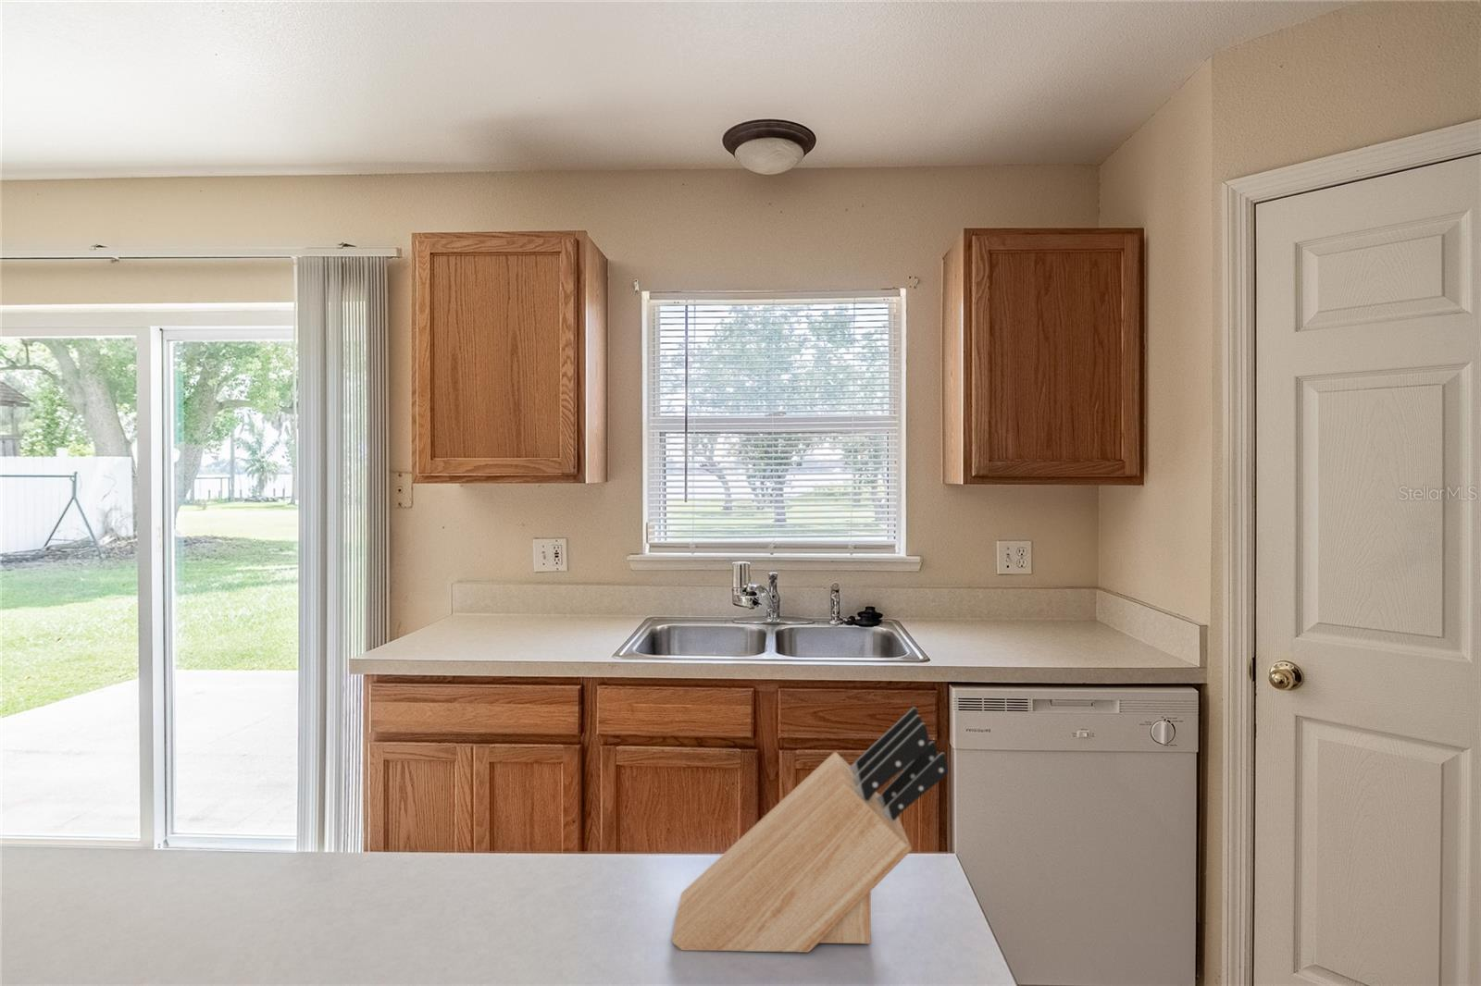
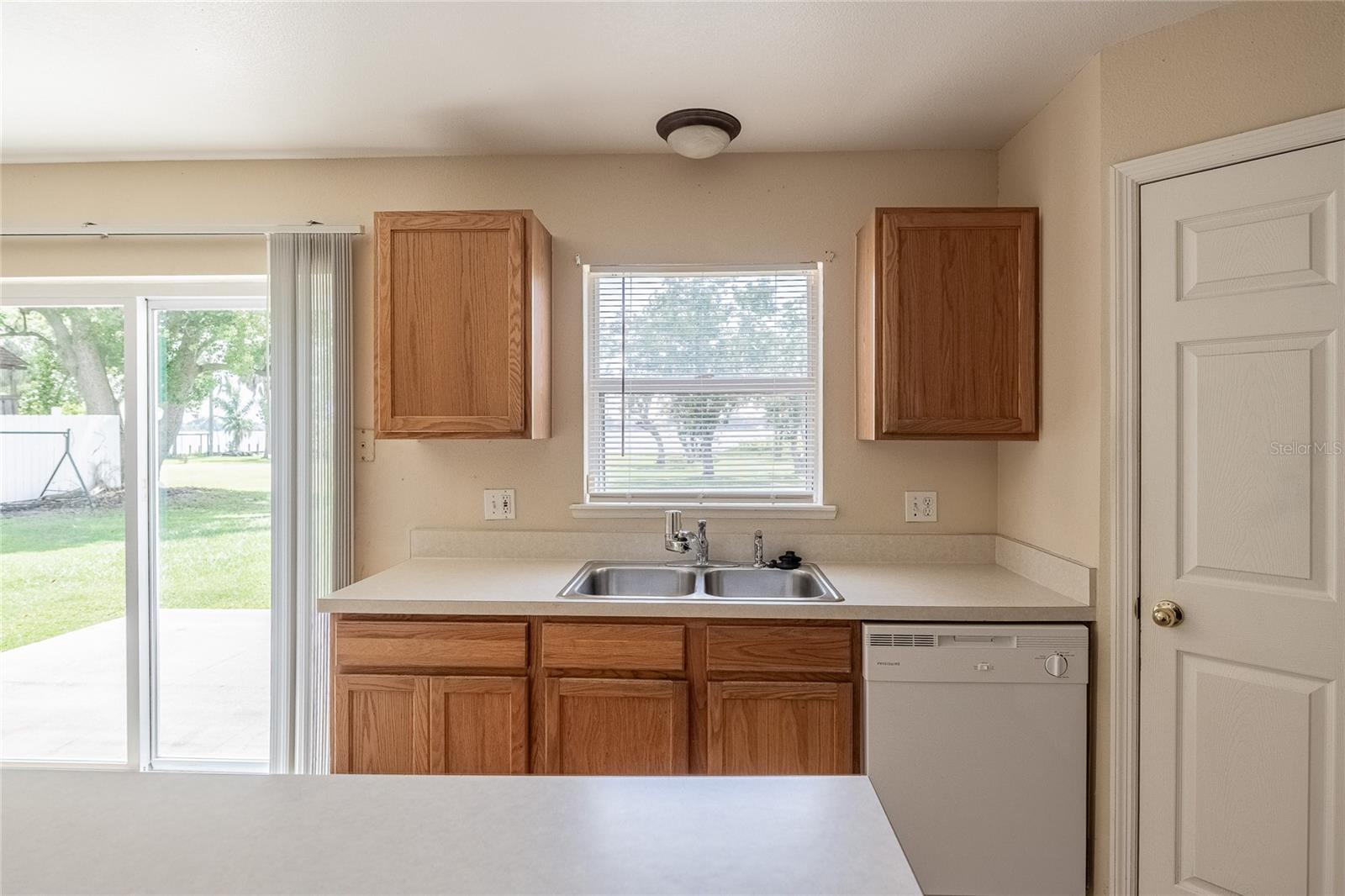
- knife block [671,705,949,954]
